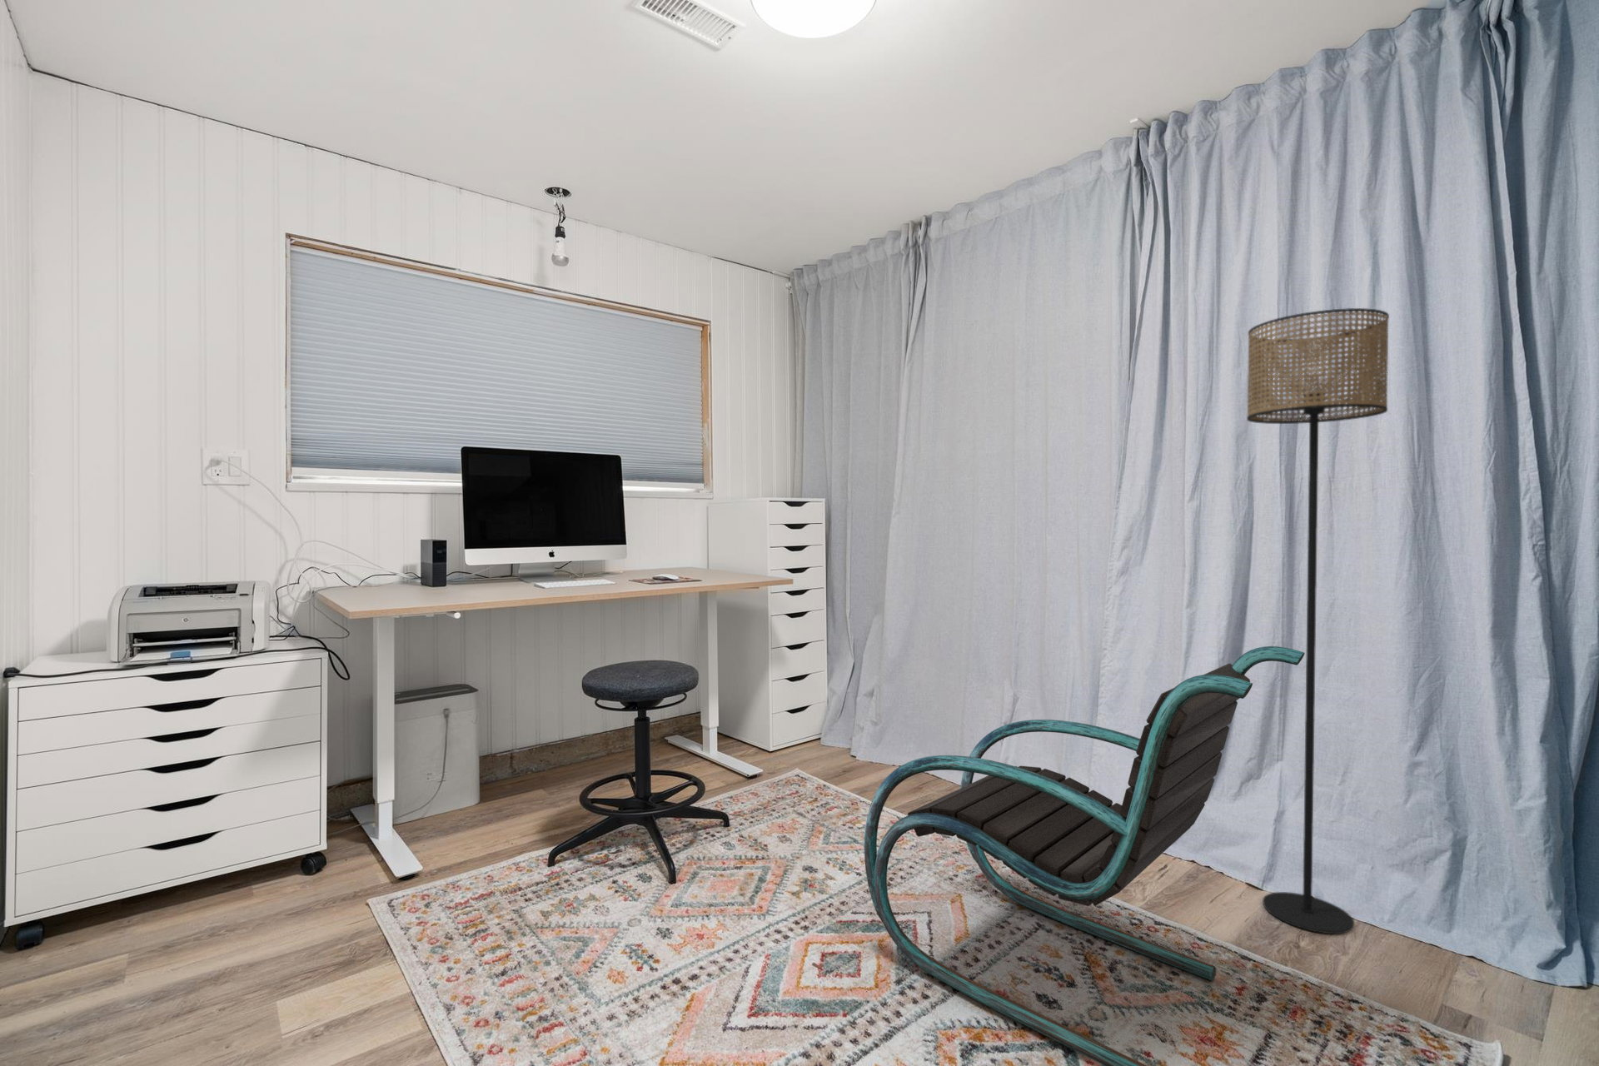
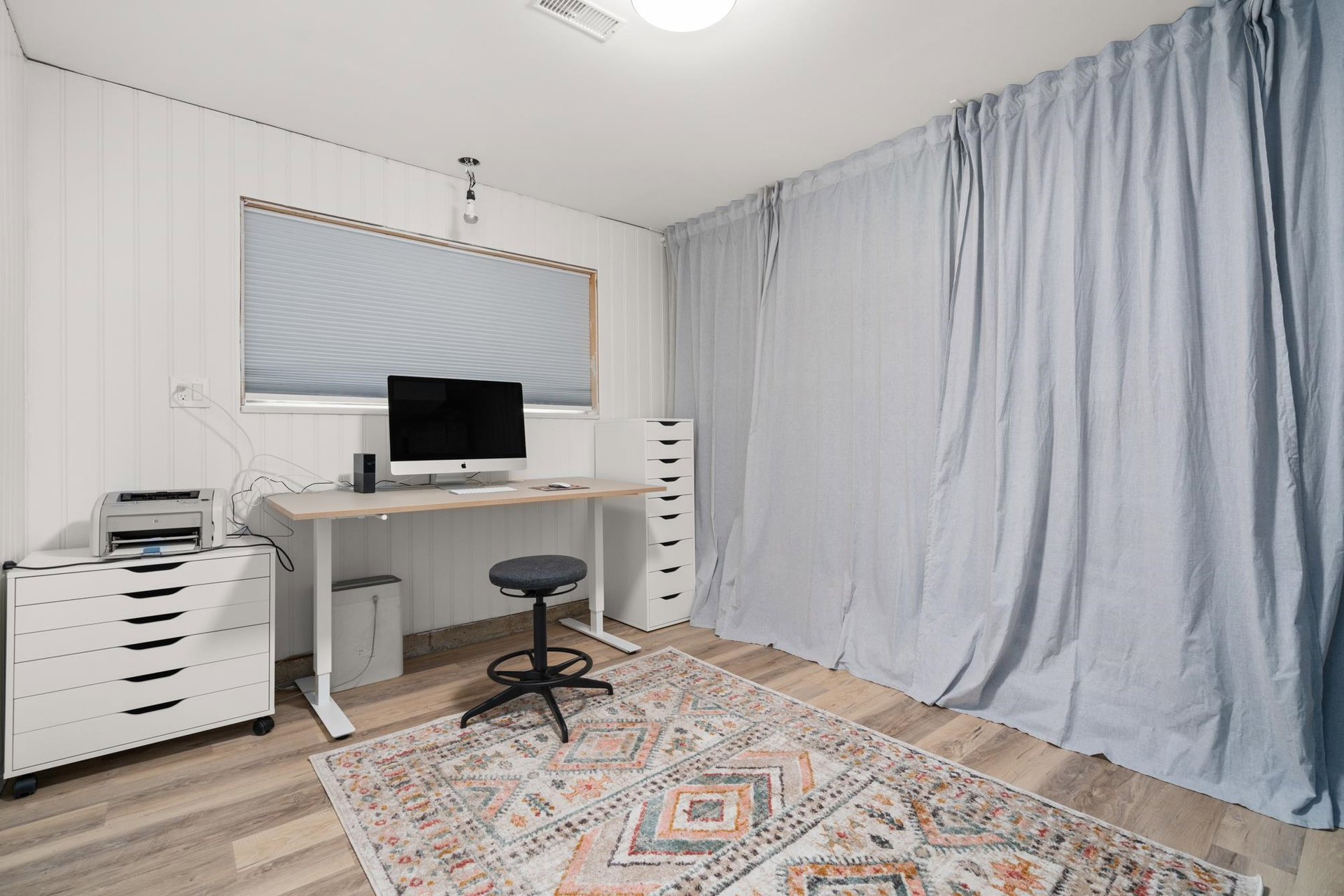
- floor lamp [1246,307,1390,934]
- lounge chair [864,645,1306,1066]
